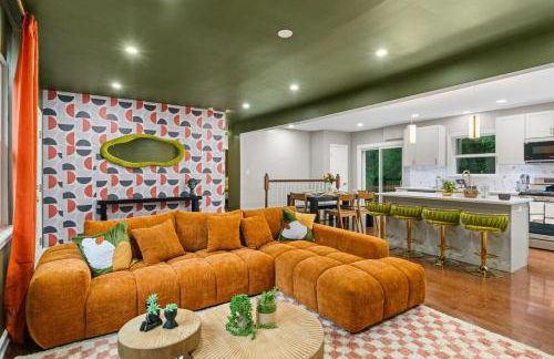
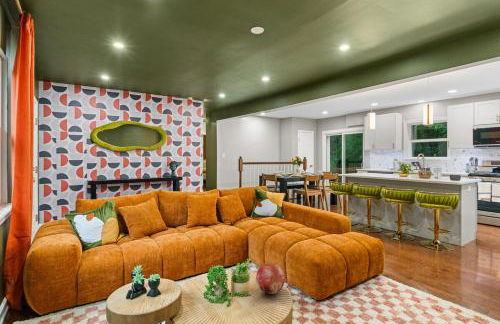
+ decorative orb [255,262,286,295]
